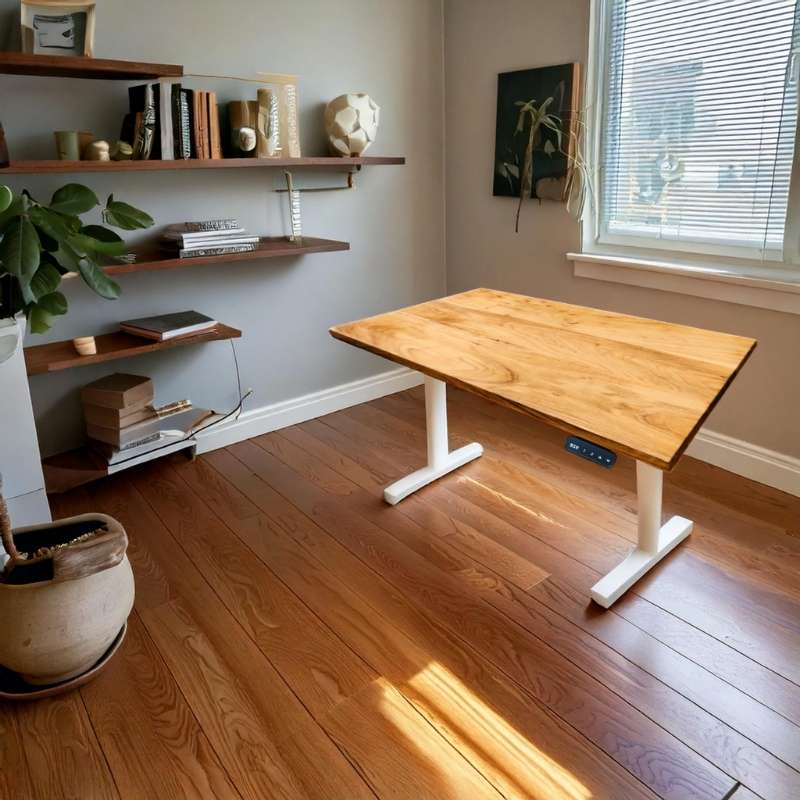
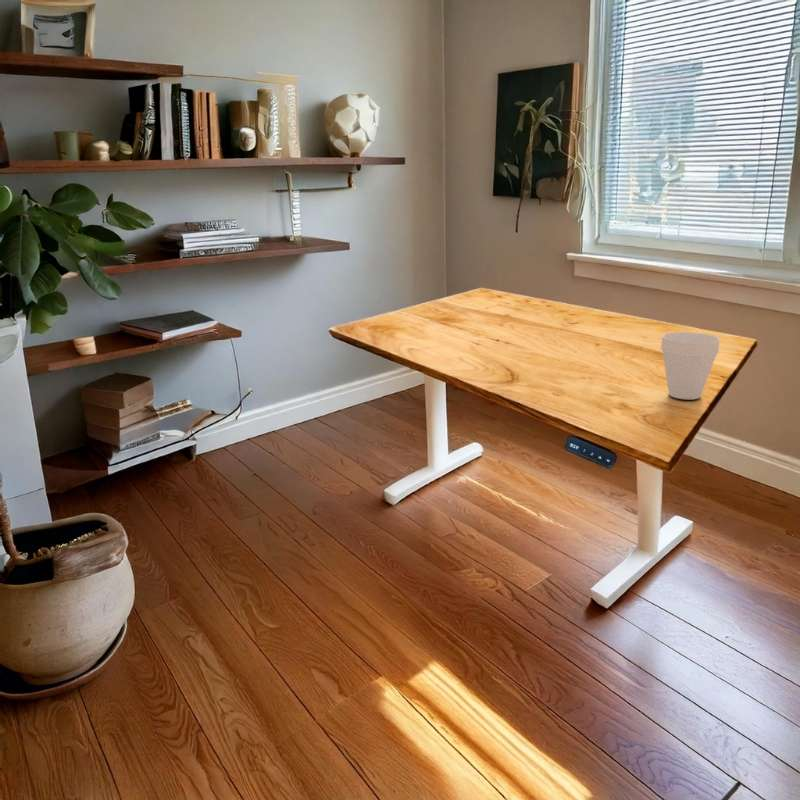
+ cup [660,331,721,400]
